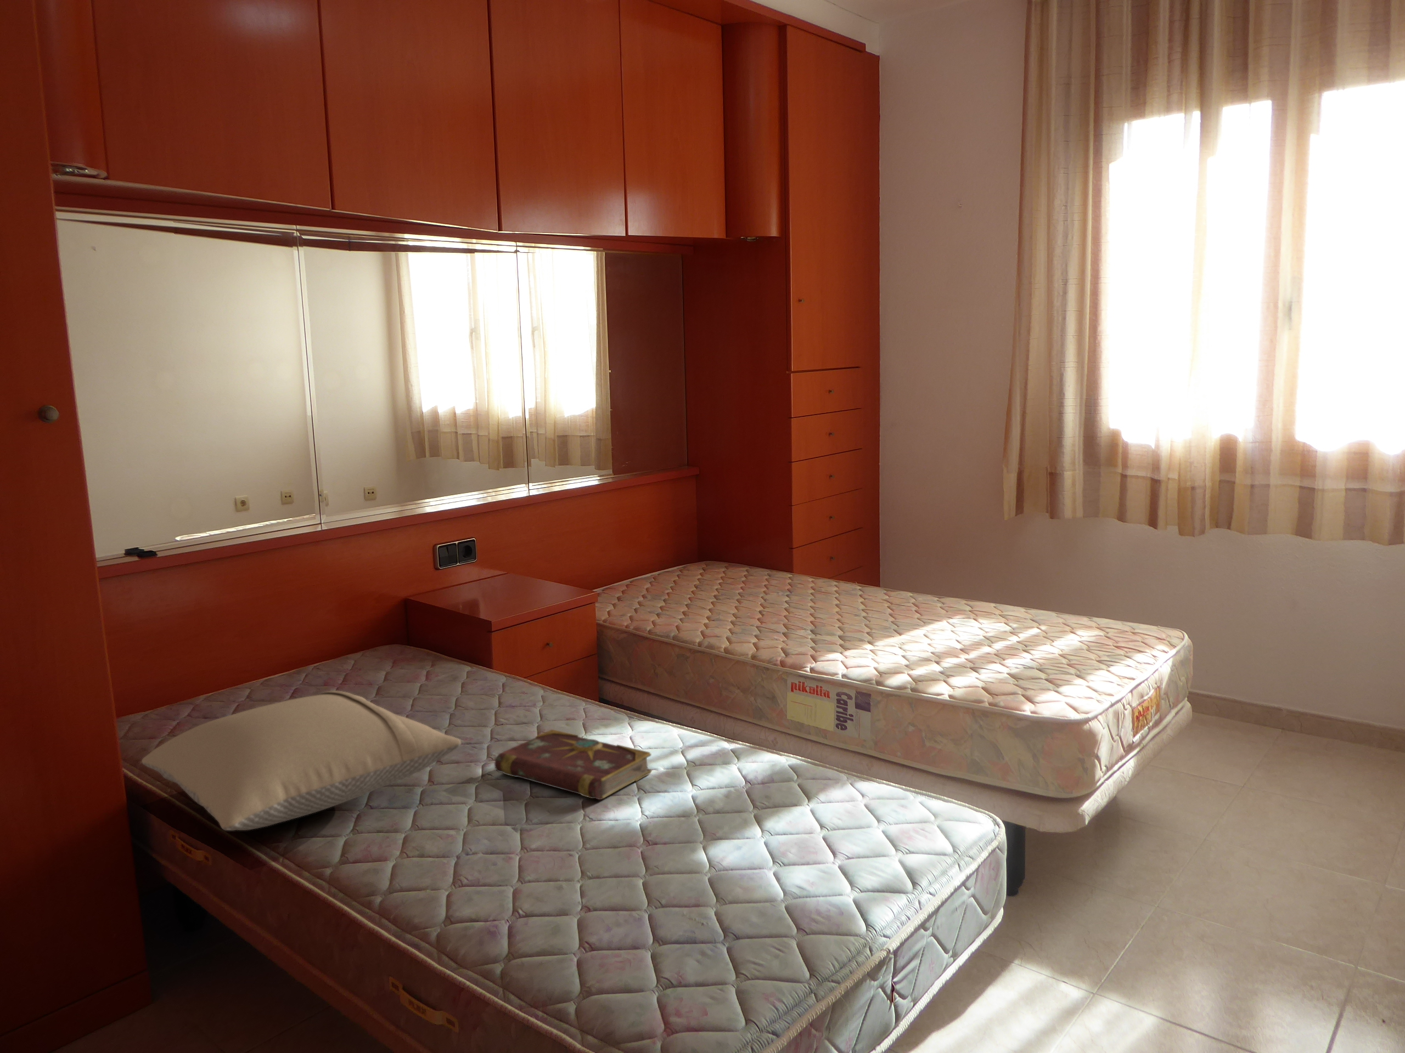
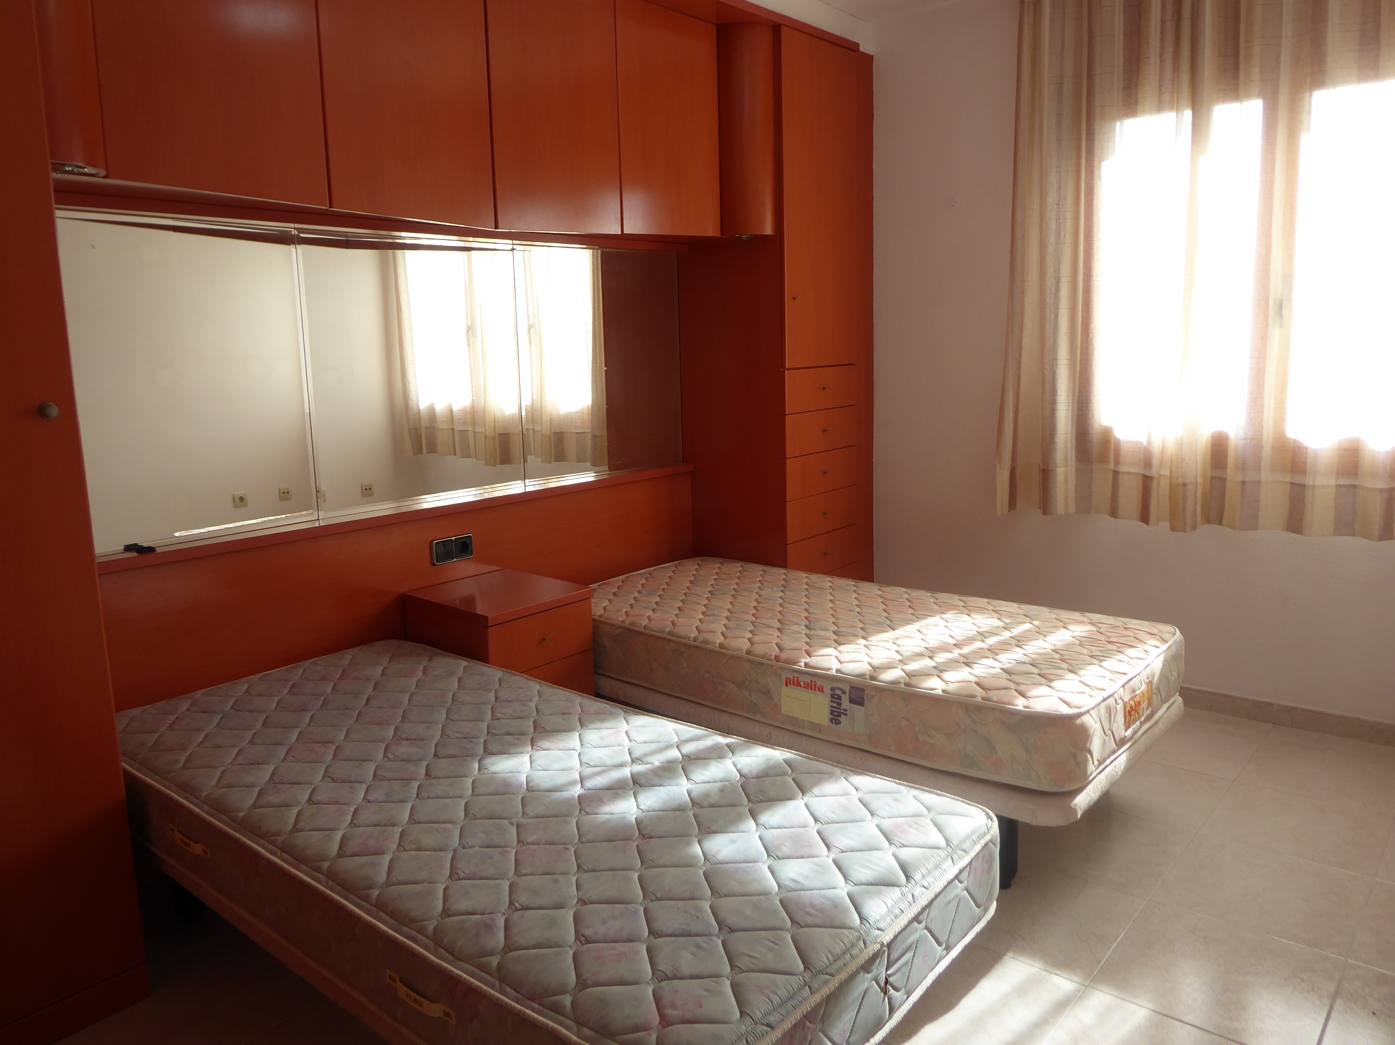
- pillow [140,690,461,831]
- book [493,729,653,800]
